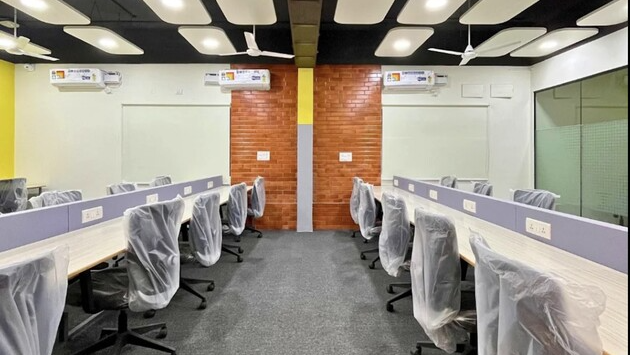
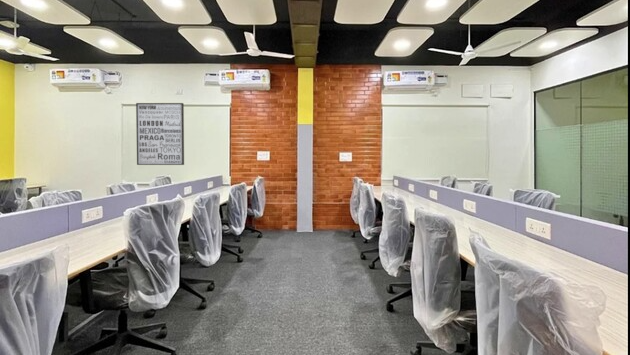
+ wall art [135,102,185,166]
